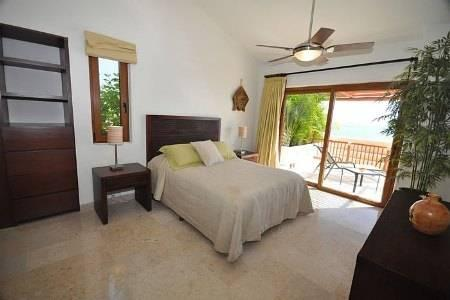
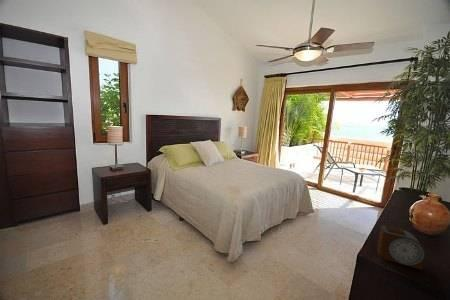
+ alarm clock [376,225,426,271]
